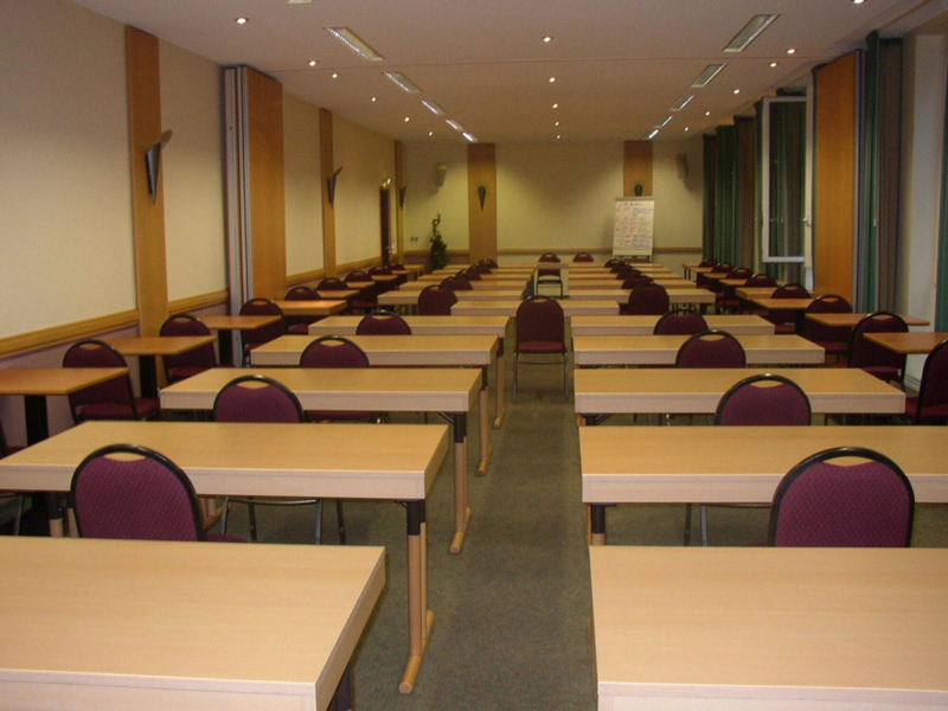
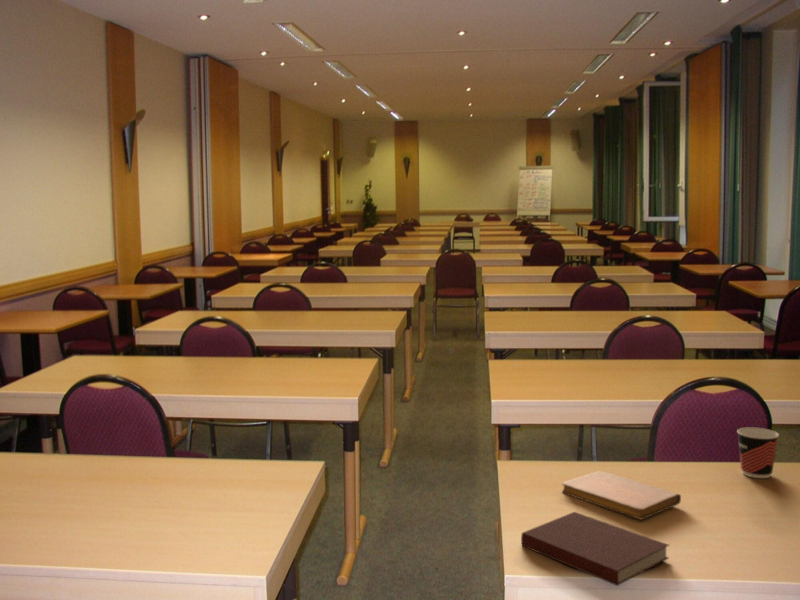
+ cup [736,426,780,479]
+ notebook [520,511,670,587]
+ notebook [561,470,682,521]
